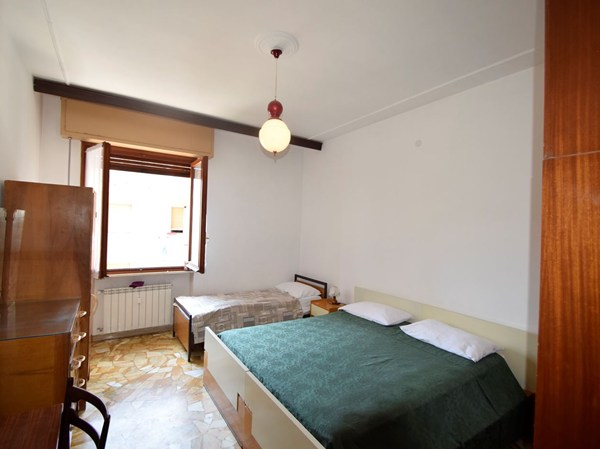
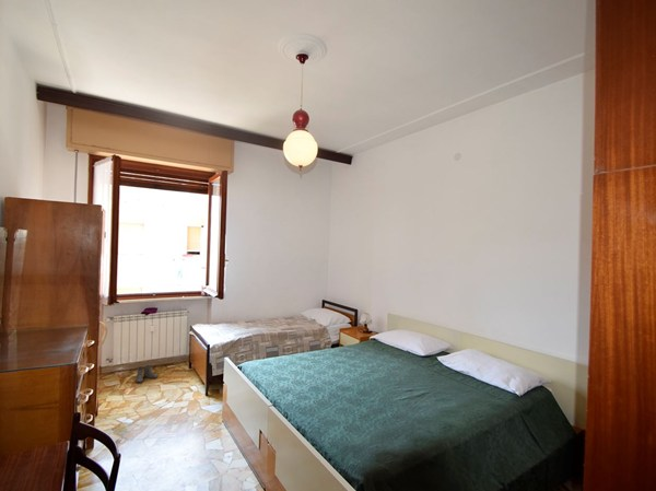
+ boots [134,364,159,384]
